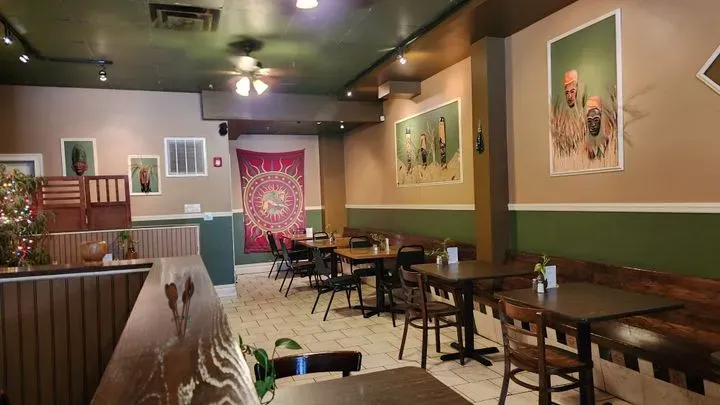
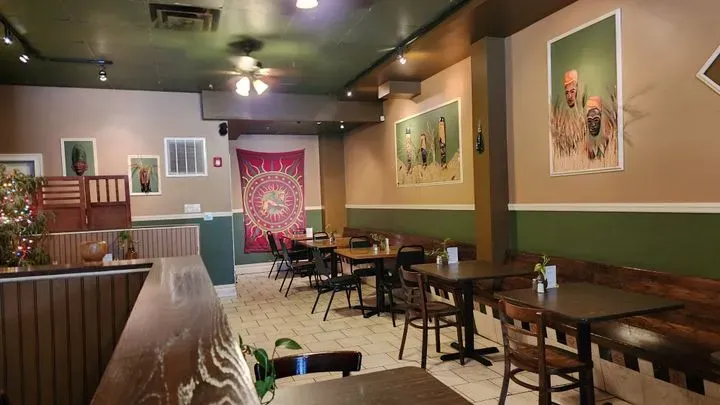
- utensil holder [164,275,195,343]
